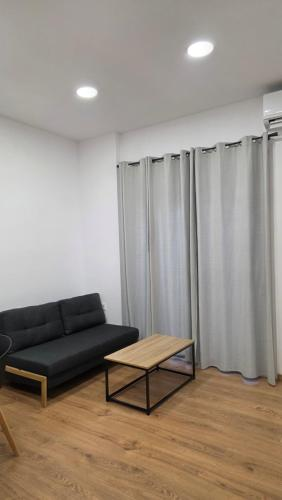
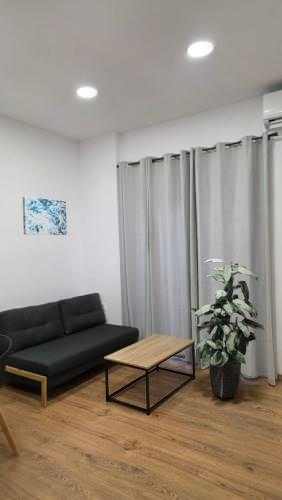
+ indoor plant [190,258,265,399]
+ wall art [22,196,68,236]
